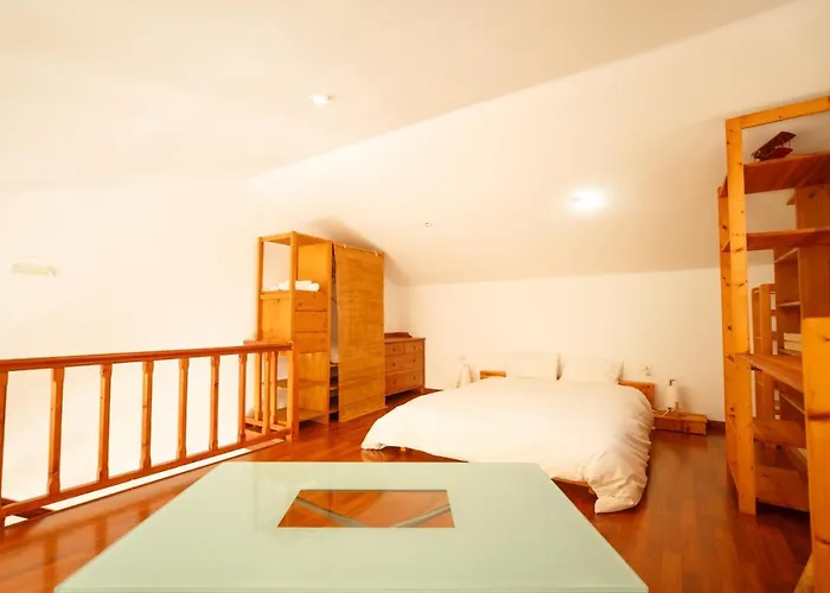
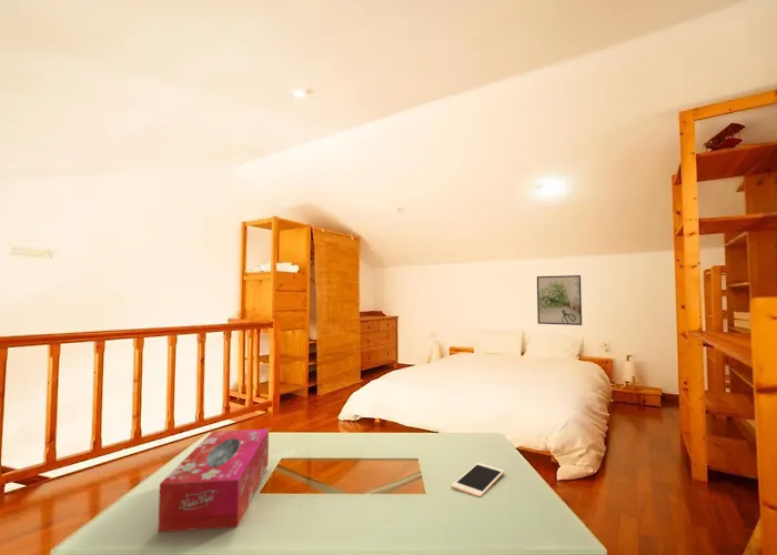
+ tissue box [157,428,270,534]
+ cell phone [451,462,505,498]
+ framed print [536,274,583,326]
